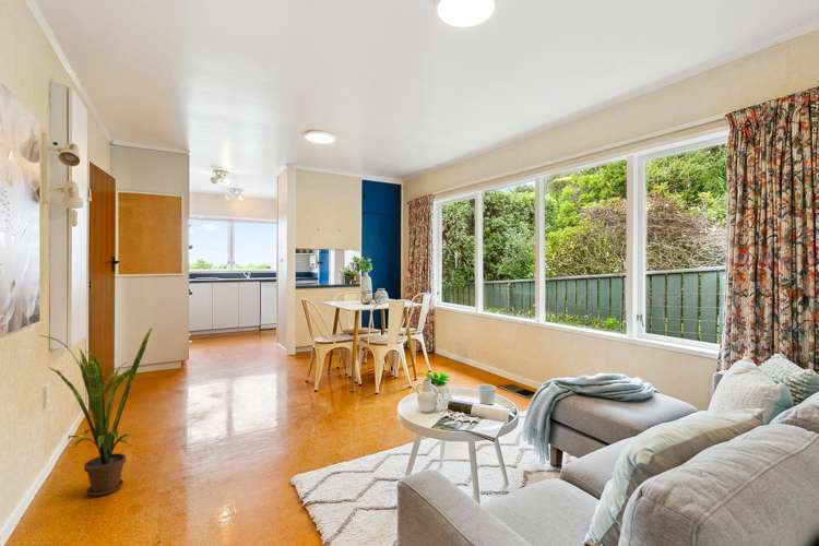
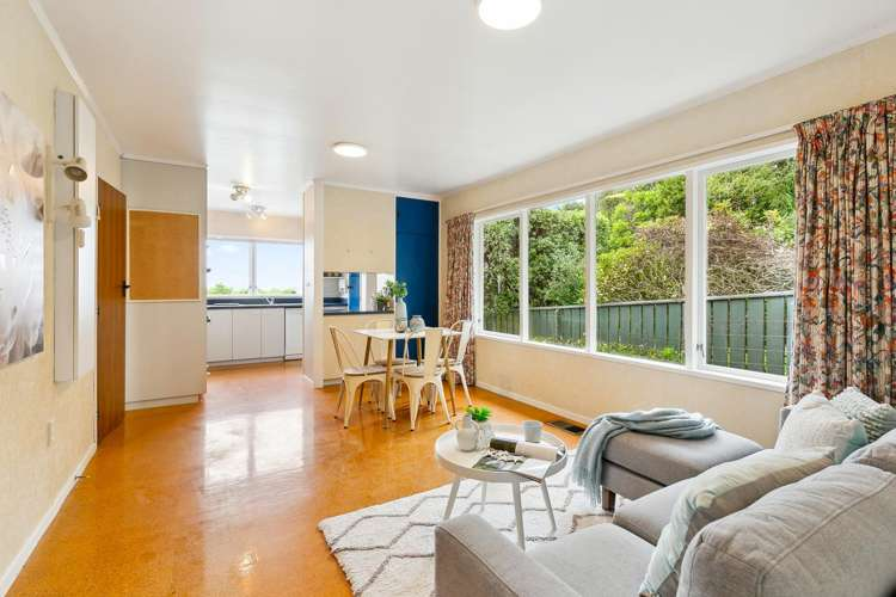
- house plant [38,327,153,497]
